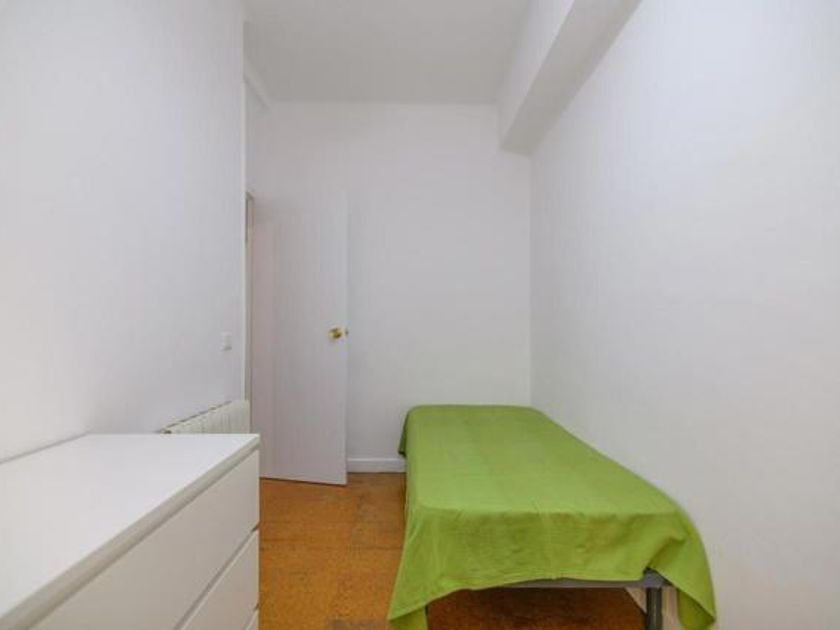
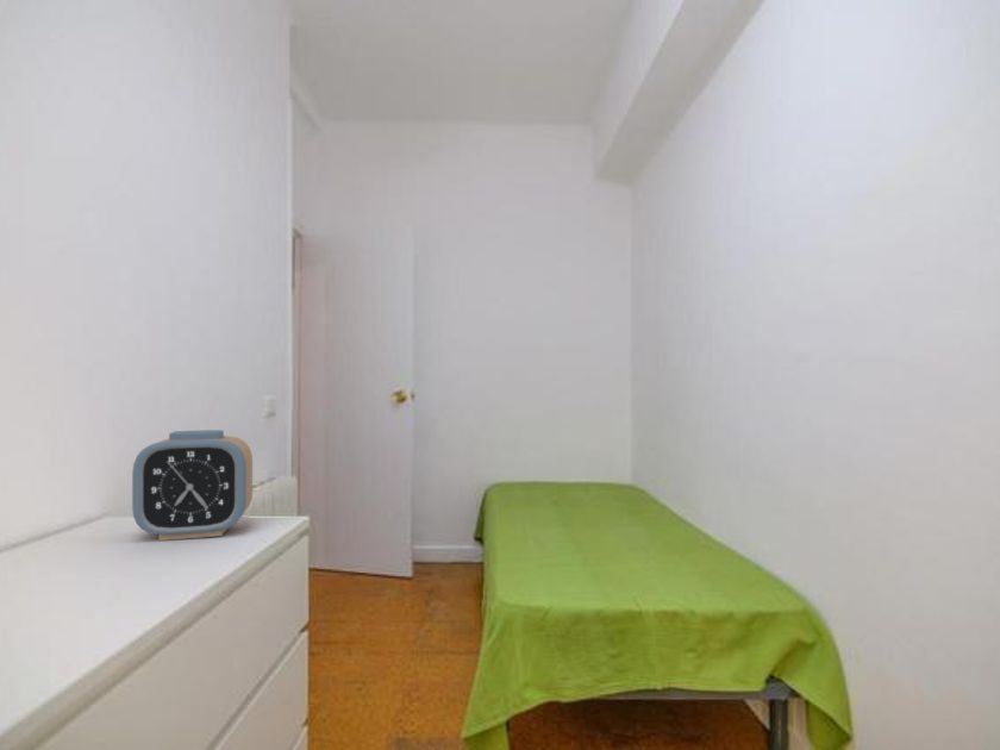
+ alarm clock [131,429,254,542]
